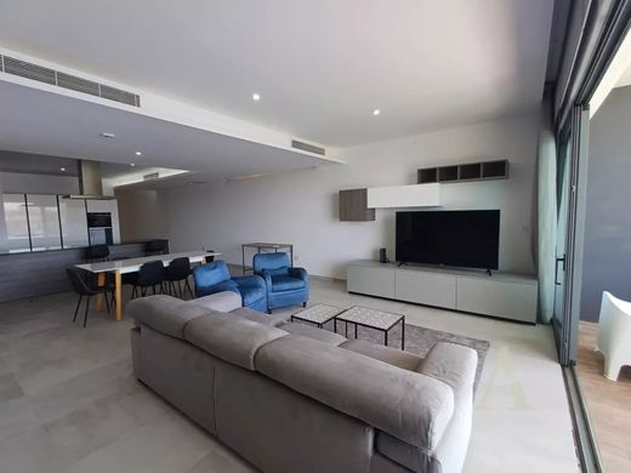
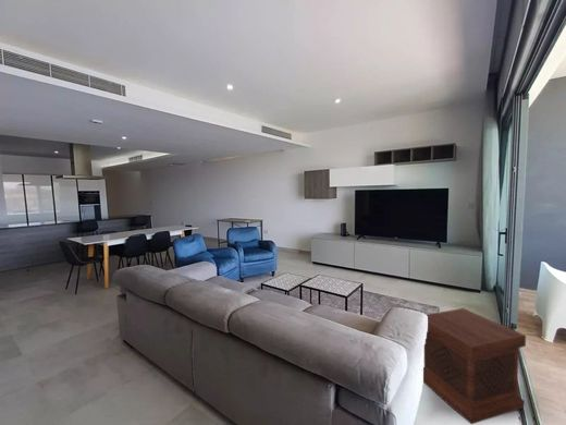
+ side table [422,307,527,425]
